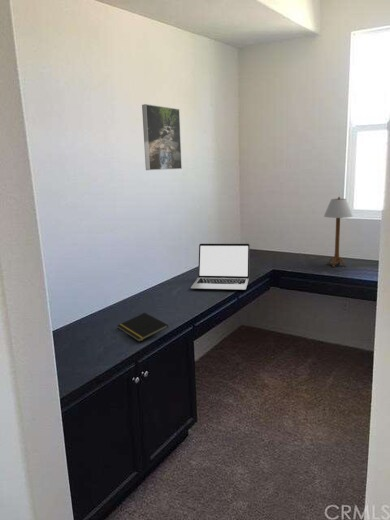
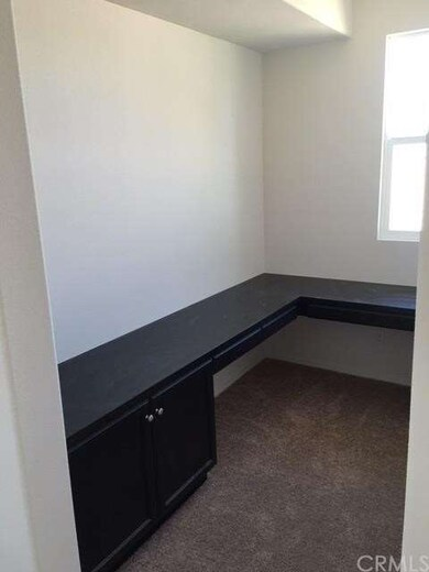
- notepad [117,312,169,343]
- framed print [141,103,183,171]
- laptop [190,243,251,291]
- table lamp [323,196,354,268]
